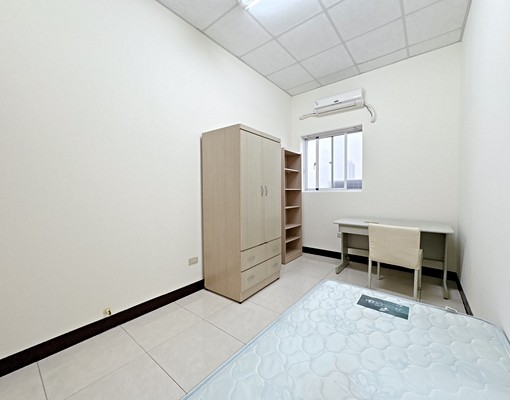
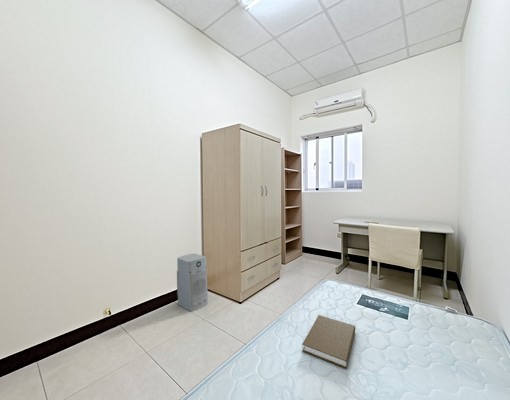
+ book [301,314,356,369]
+ air purifier [176,253,209,313]
